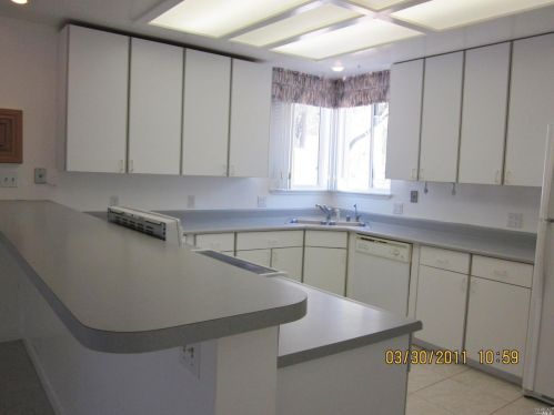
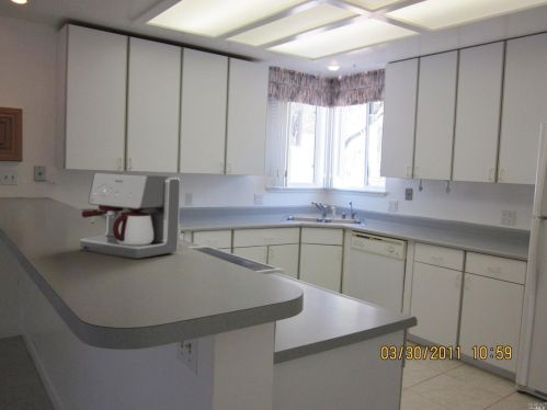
+ coffee maker [79,171,182,260]
